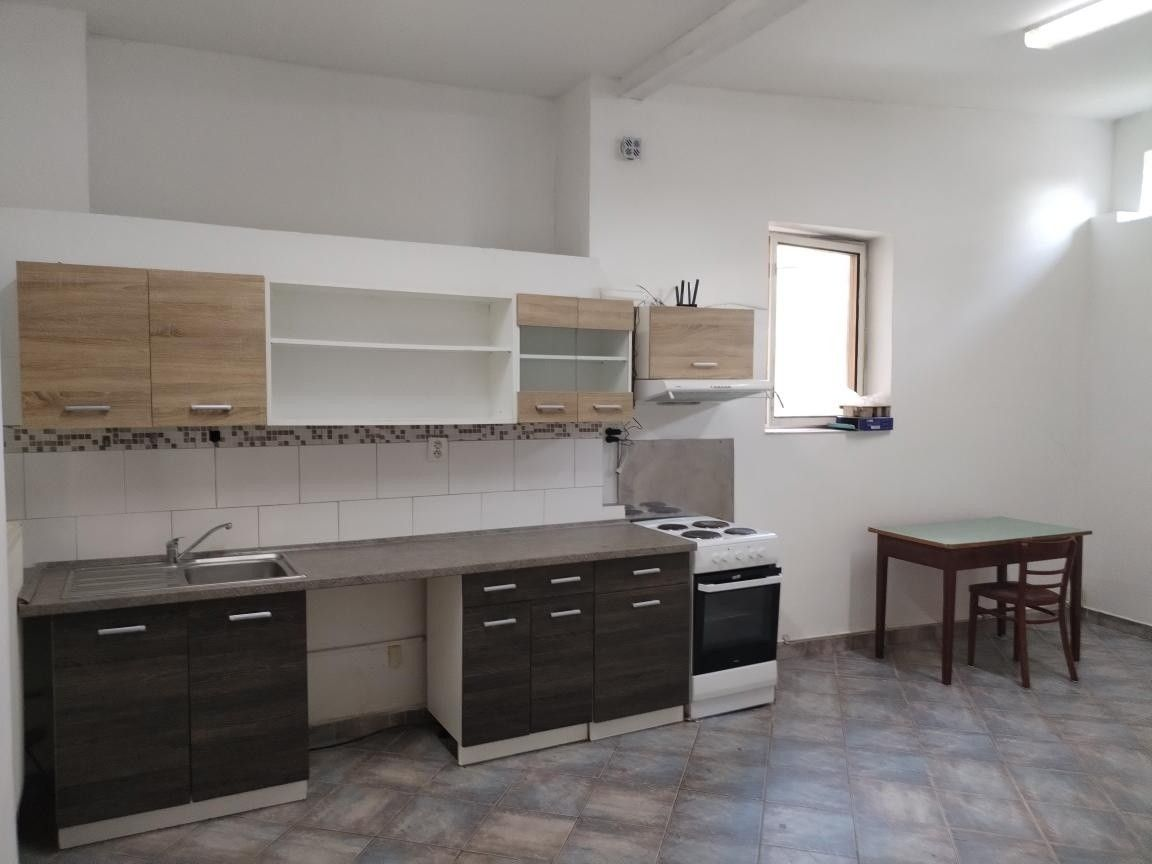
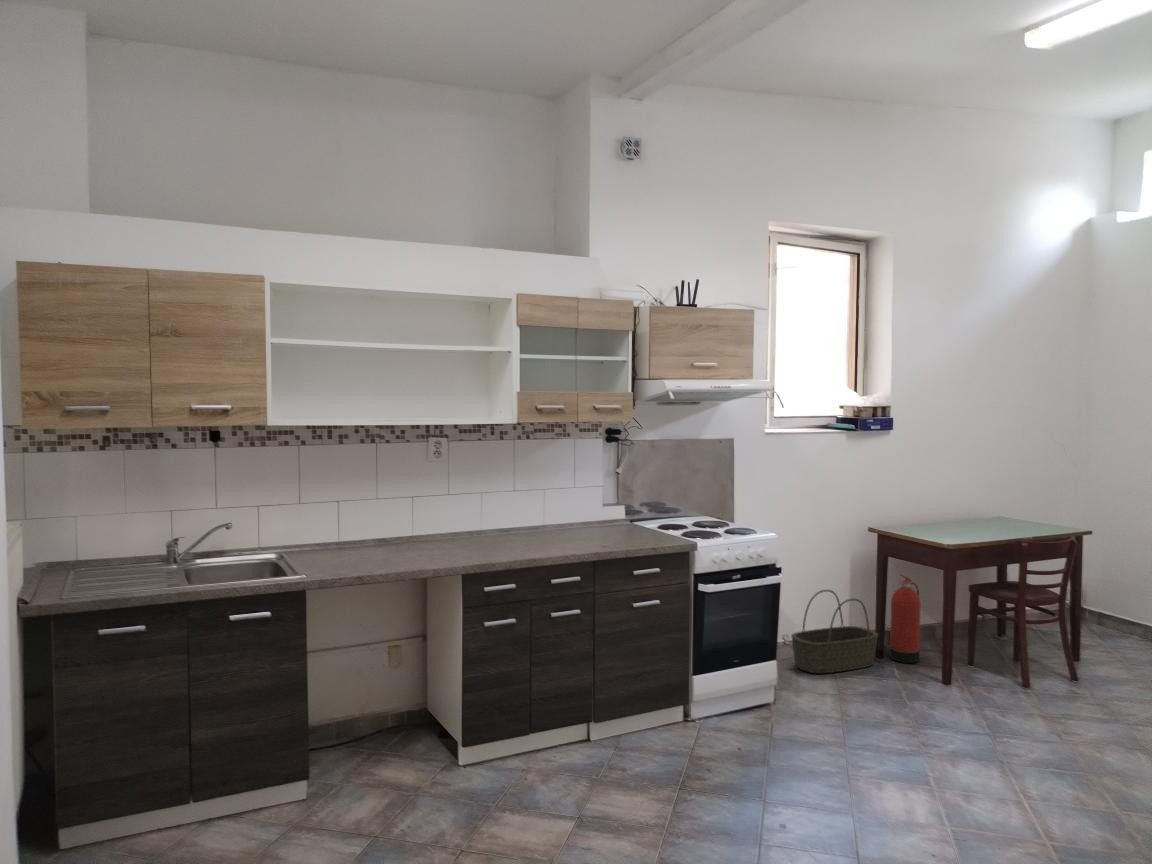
+ basket [790,589,879,674]
+ fire extinguisher [888,573,922,664]
